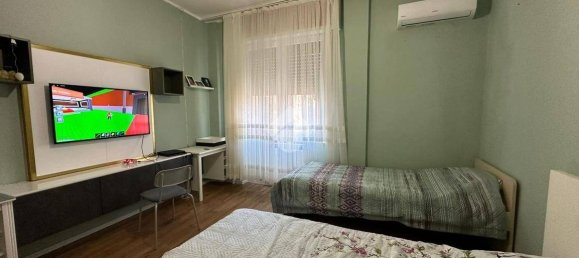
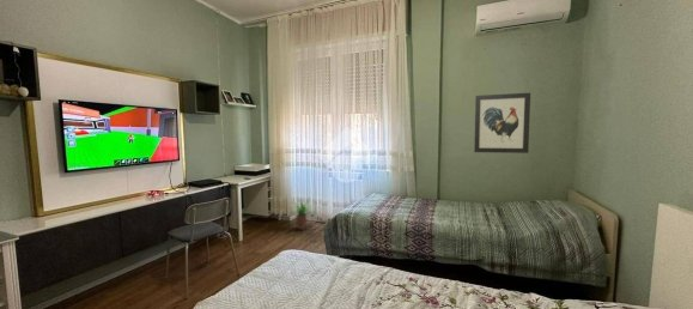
+ wall art [473,92,531,154]
+ potted plant [292,196,317,231]
